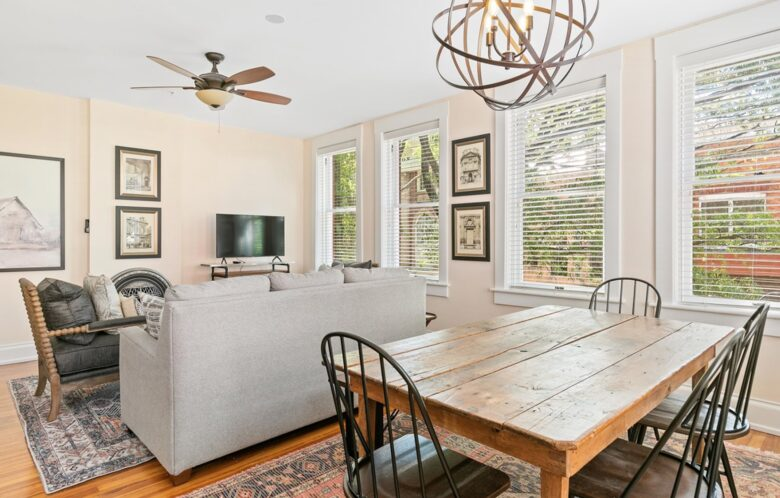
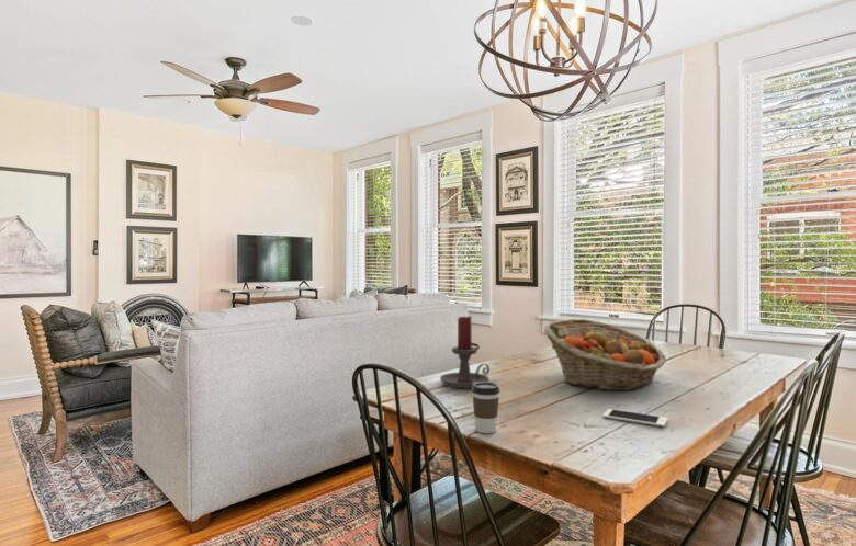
+ fruit basket [542,318,667,391]
+ cell phone [601,408,668,428]
+ coffee cup [471,382,500,434]
+ candle holder [439,315,491,389]
